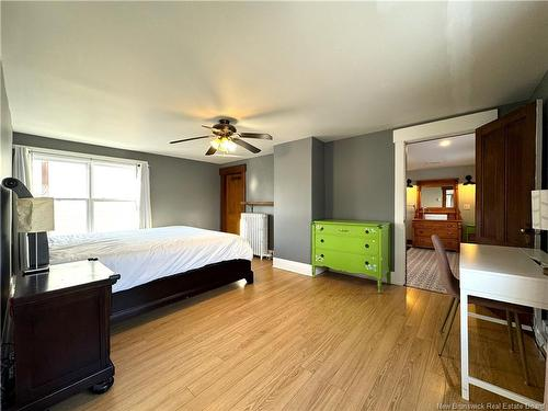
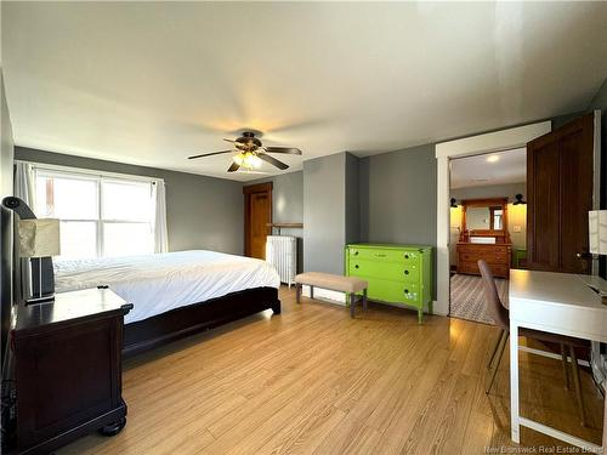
+ bench [294,271,369,319]
